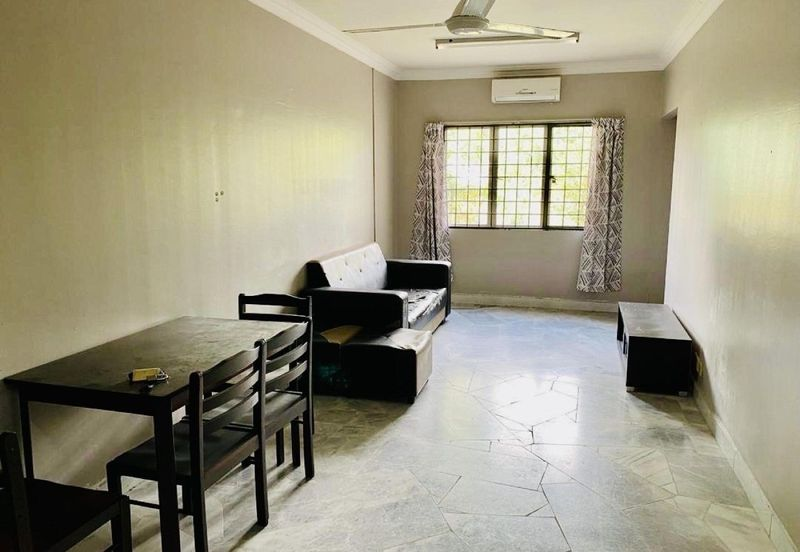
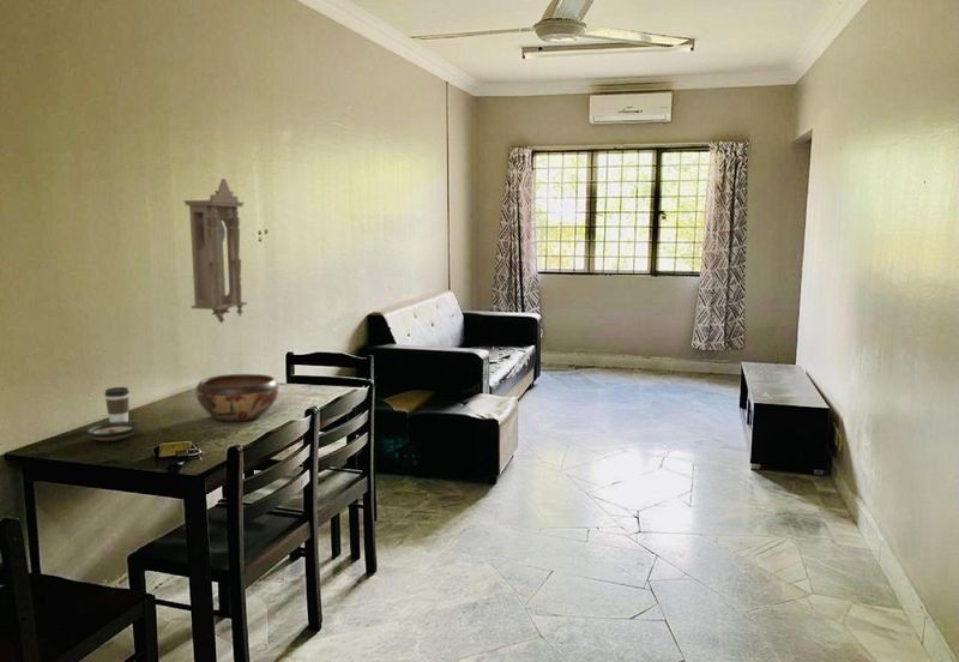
+ pendulum clock [182,177,248,325]
+ coffee cup [103,386,131,422]
+ decorative bowl [194,373,279,423]
+ saucer [85,420,139,443]
